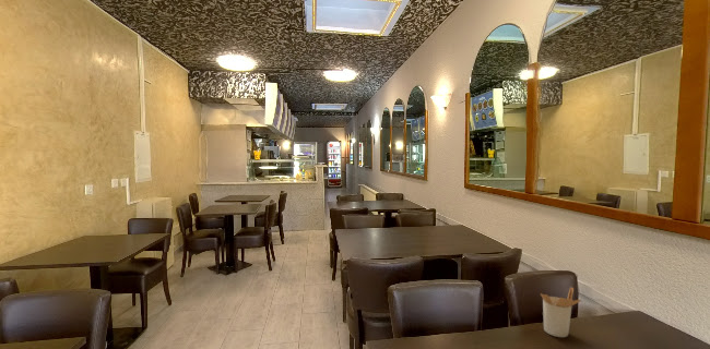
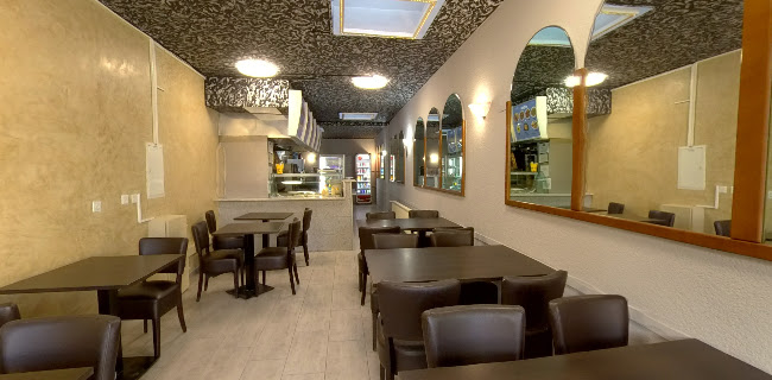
- utensil holder [540,287,582,338]
